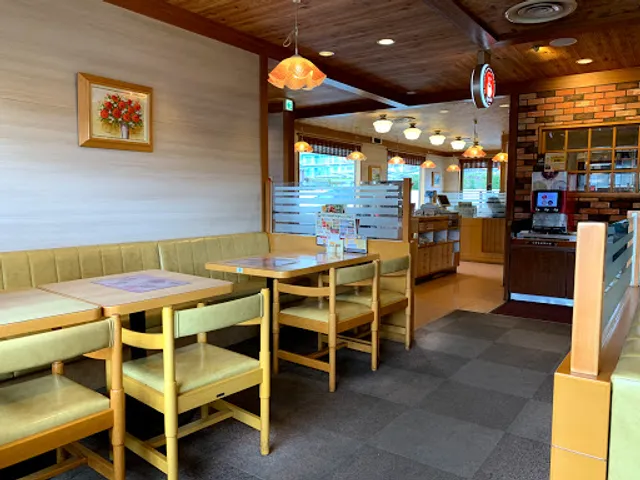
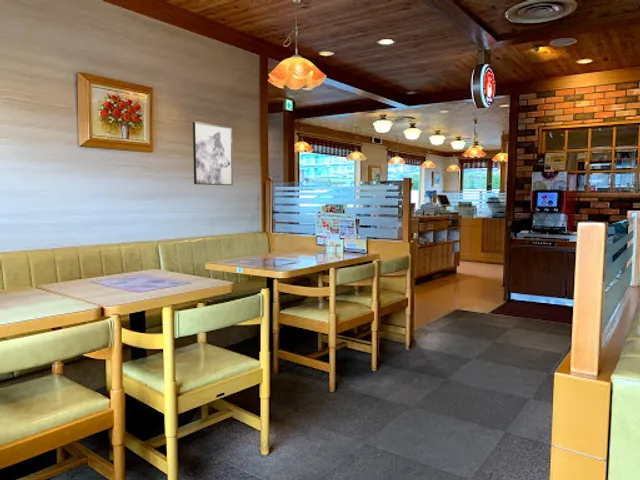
+ wall art [192,121,234,186]
